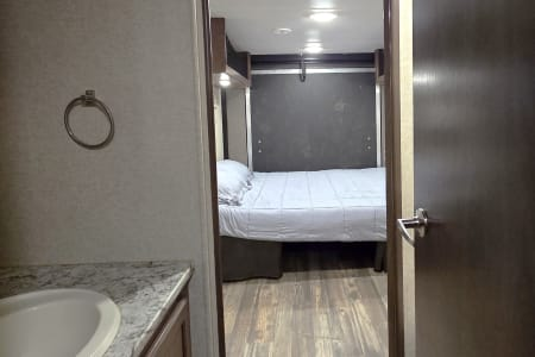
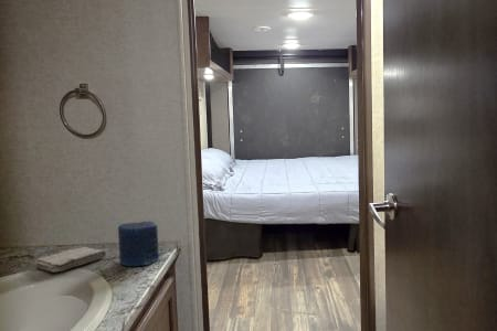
+ washcloth [34,246,107,274]
+ candle [117,220,160,267]
